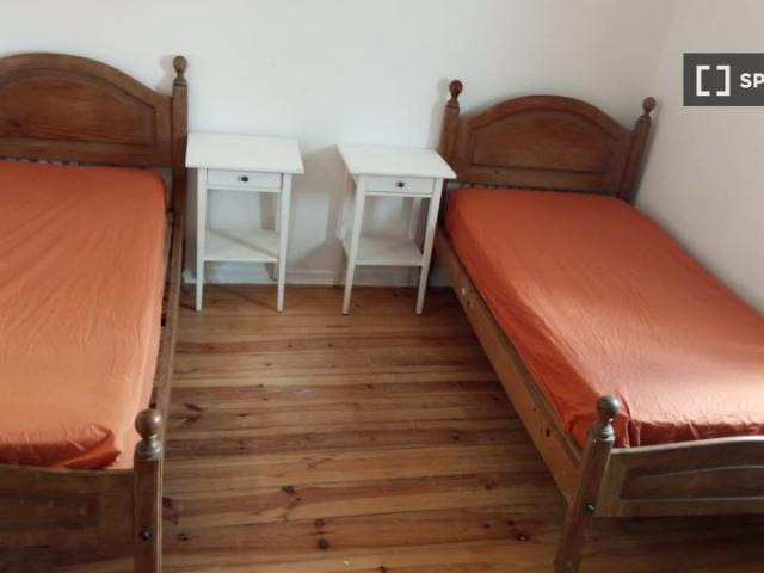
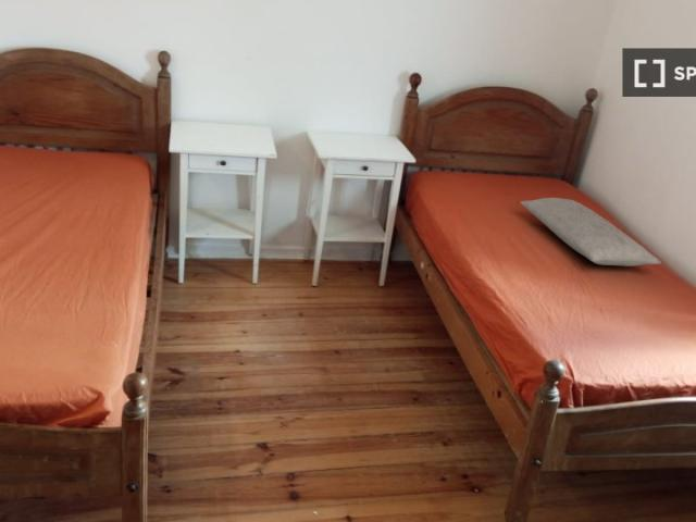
+ pillow [520,197,662,268]
